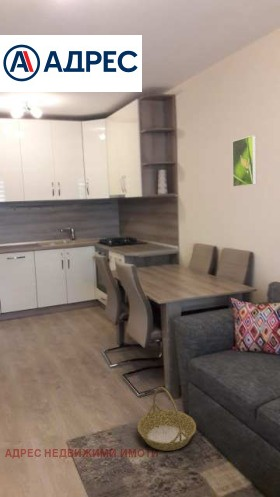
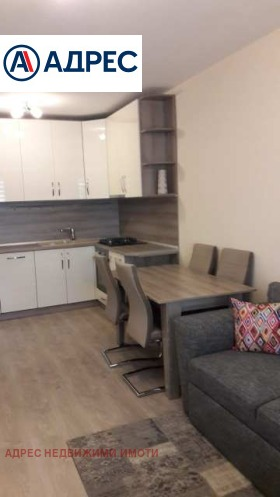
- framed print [231,134,257,188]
- basket [137,386,197,452]
